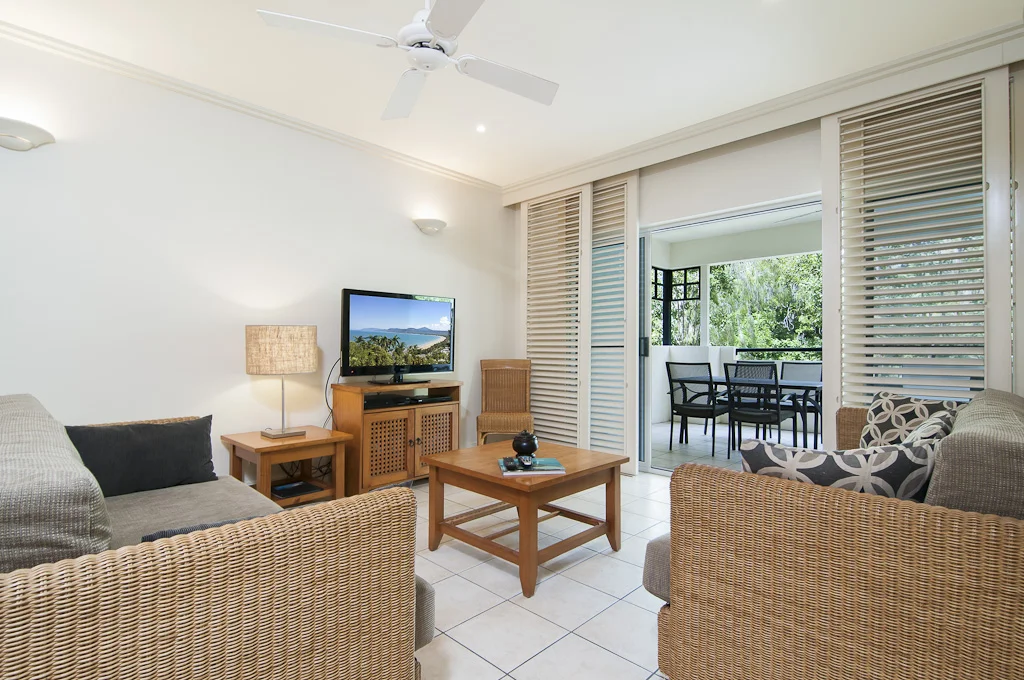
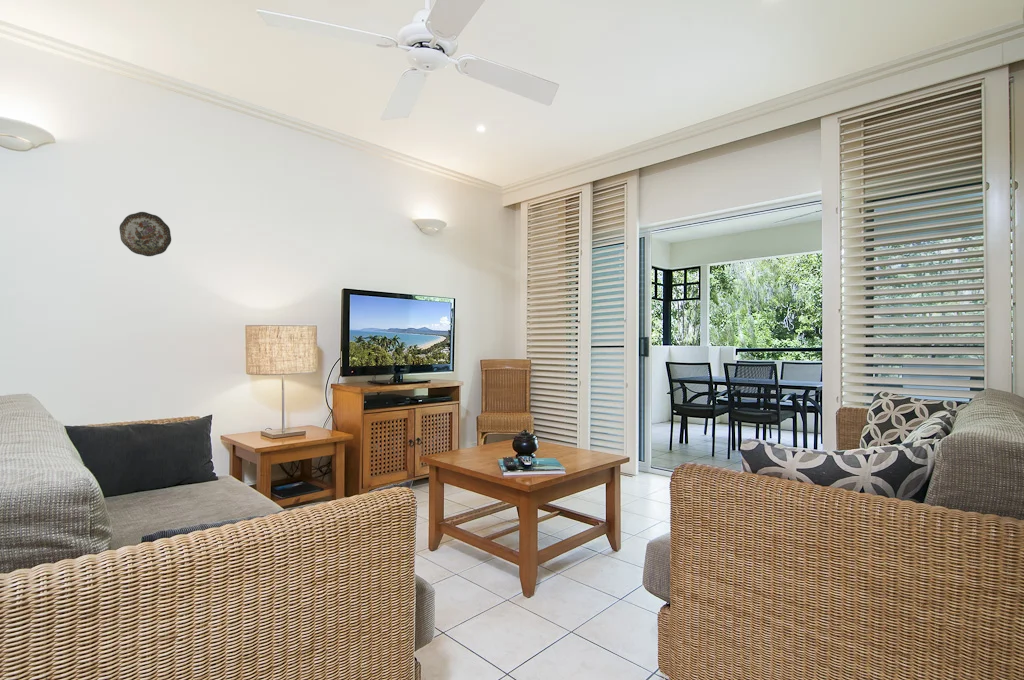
+ decorative plate [118,211,172,257]
